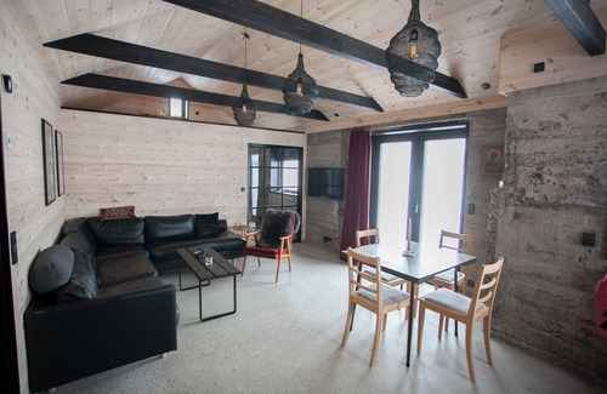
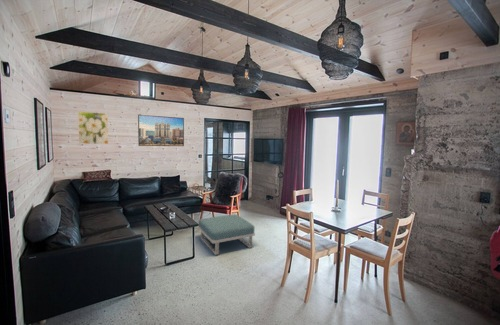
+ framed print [137,114,185,147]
+ footstool [197,214,256,256]
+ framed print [77,111,109,145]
